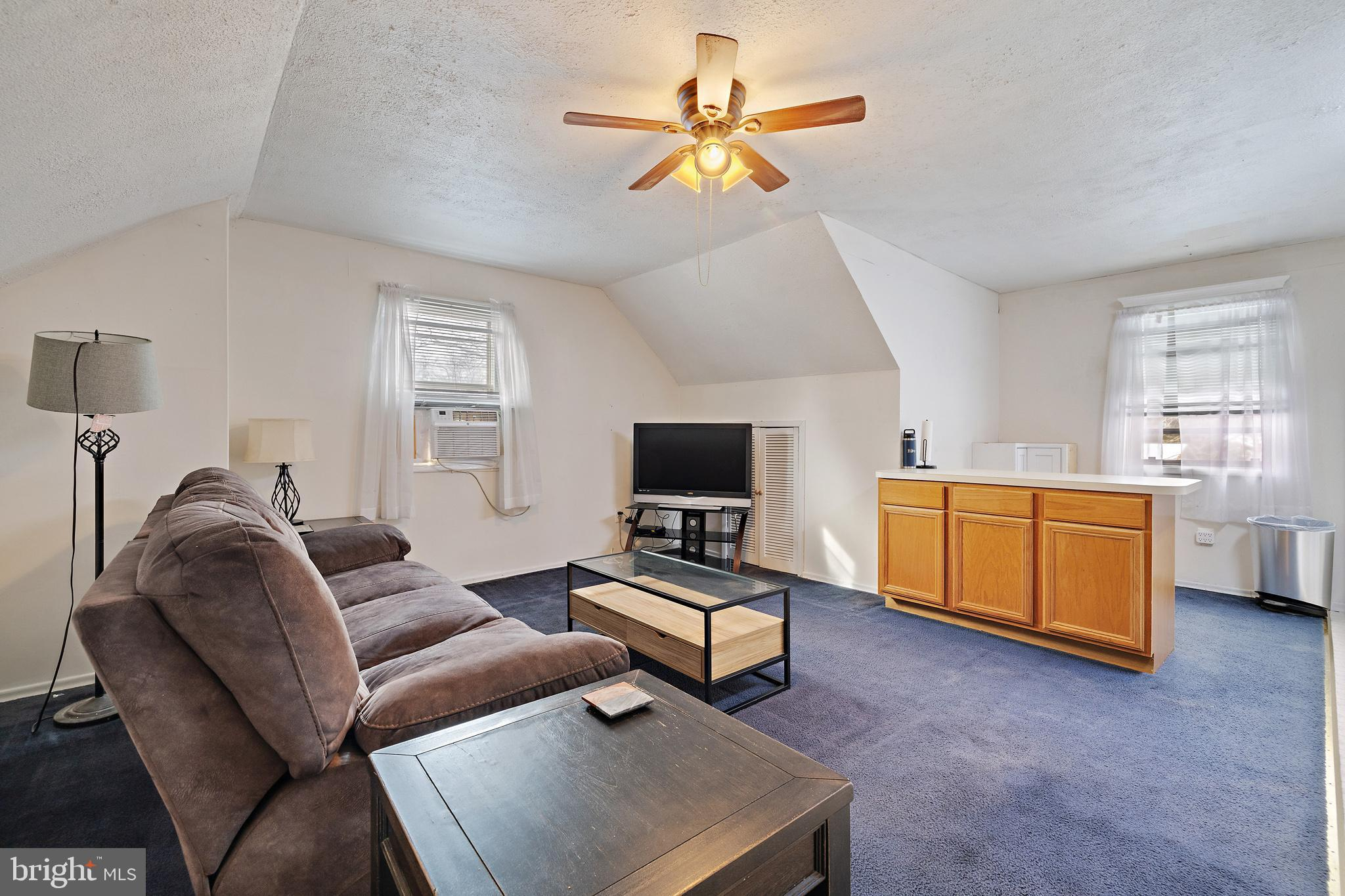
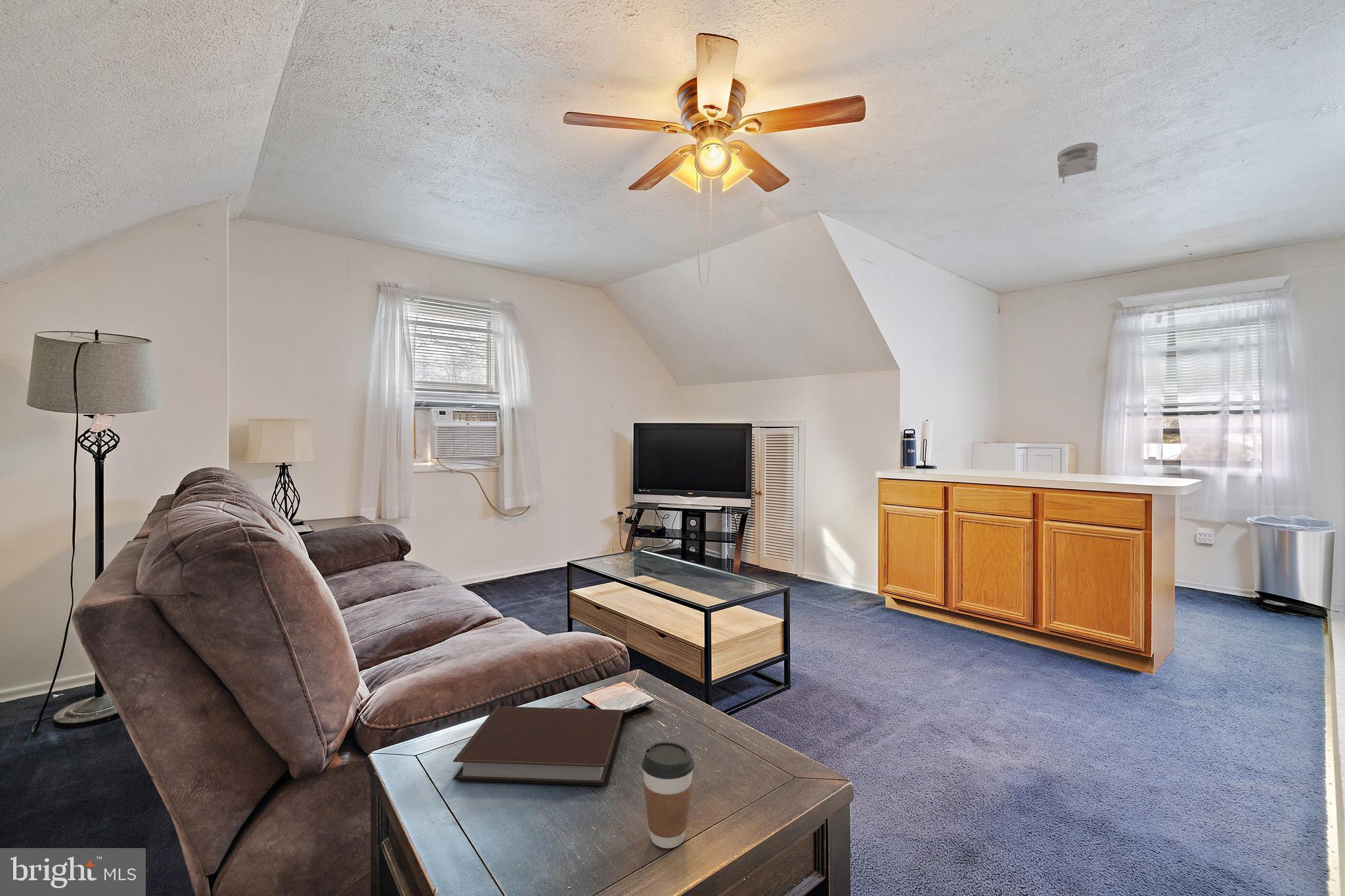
+ coffee cup [641,741,695,849]
+ smoke detector [1057,142,1099,184]
+ notebook [452,706,625,786]
